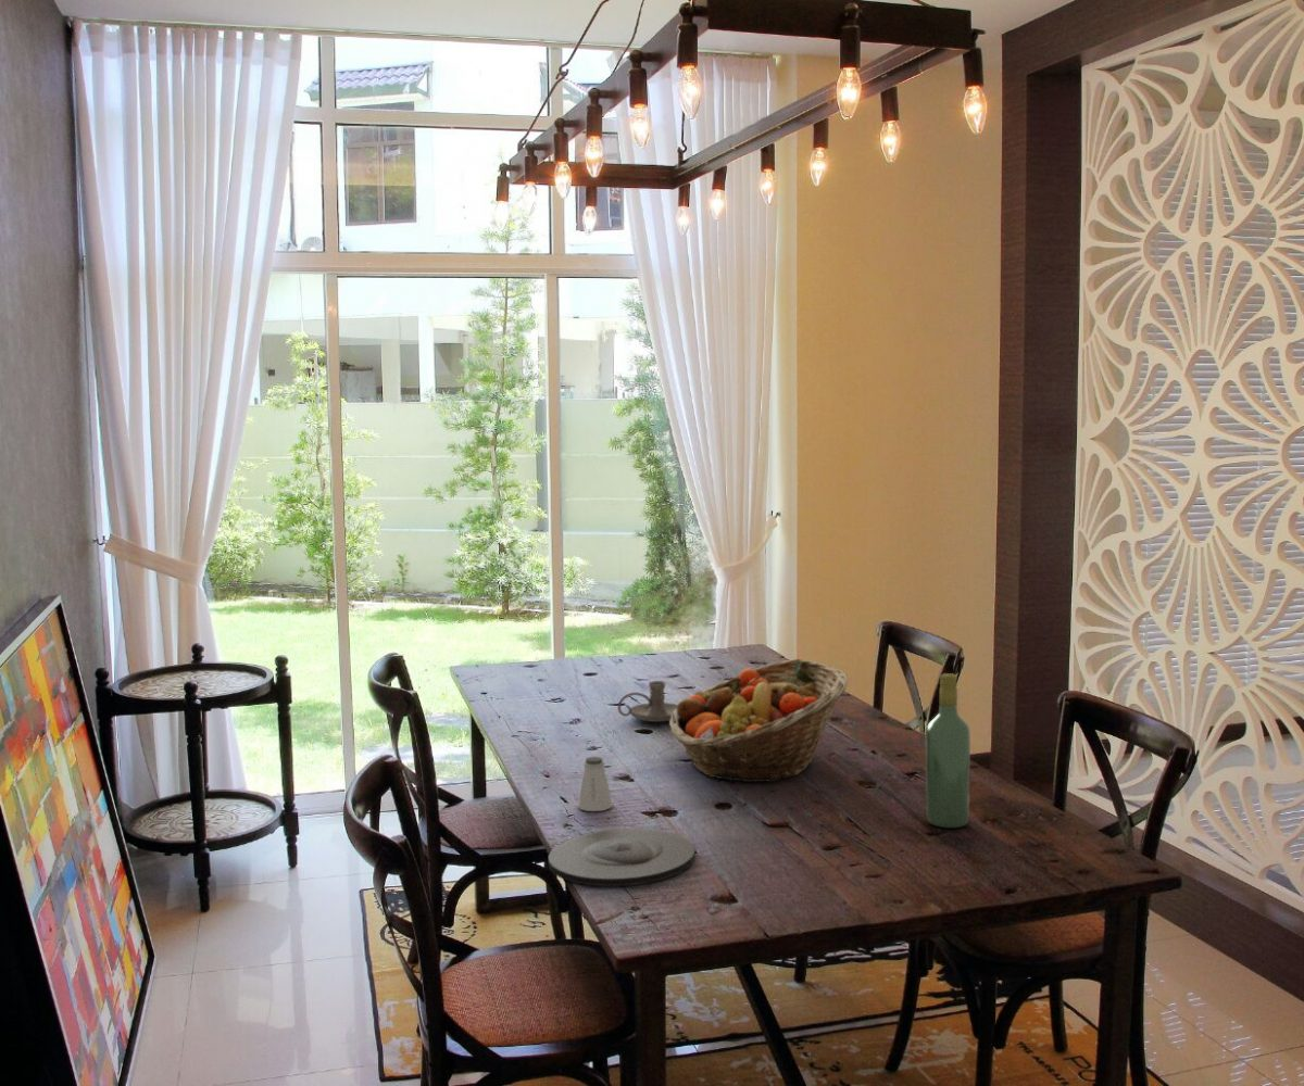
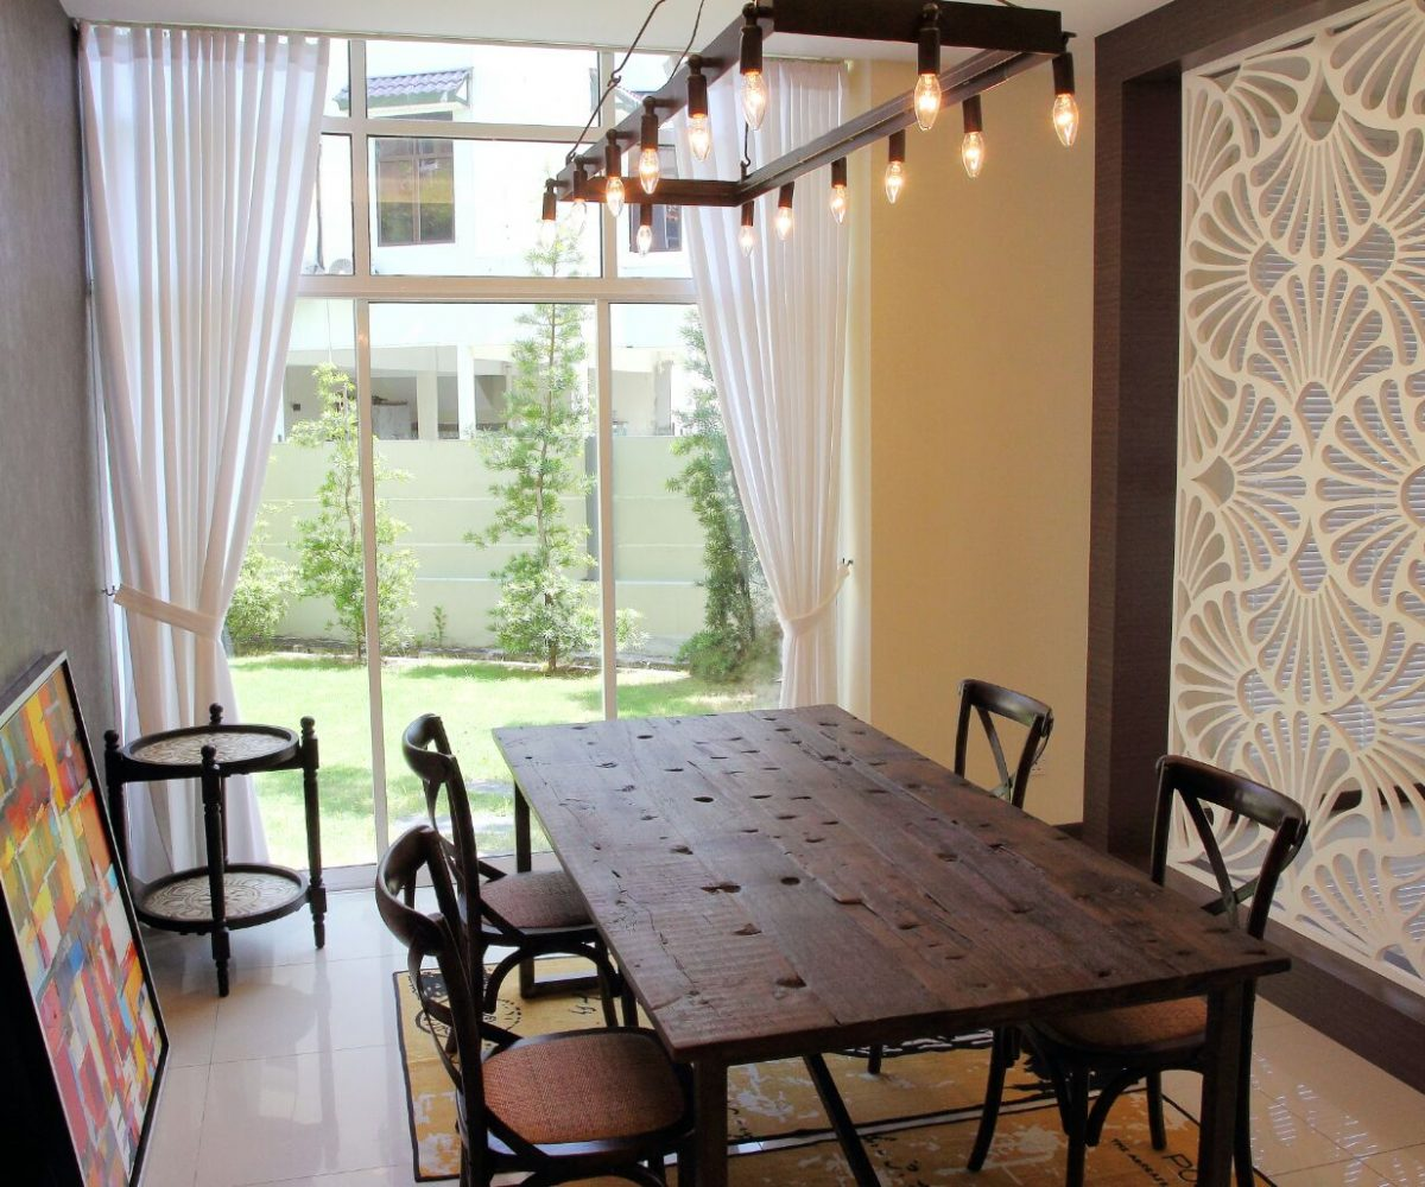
- fruit basket [668,658,849,783]
- plate [548,828,695,887]
- saltshaker [576,756,614,812]
- candle holder [617,680,678,723]
- wine bottle [925,672,971,829]
